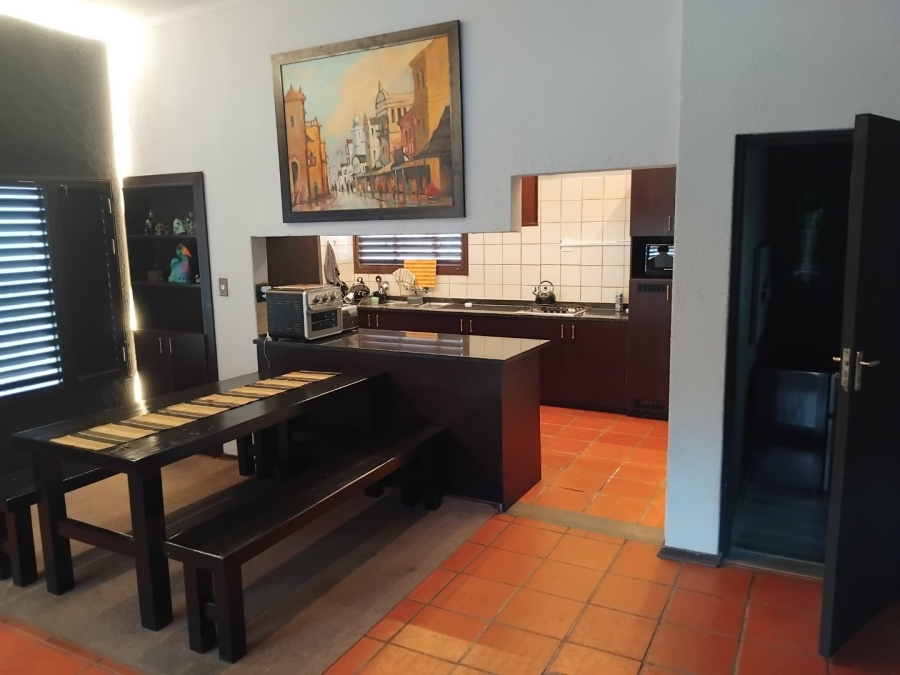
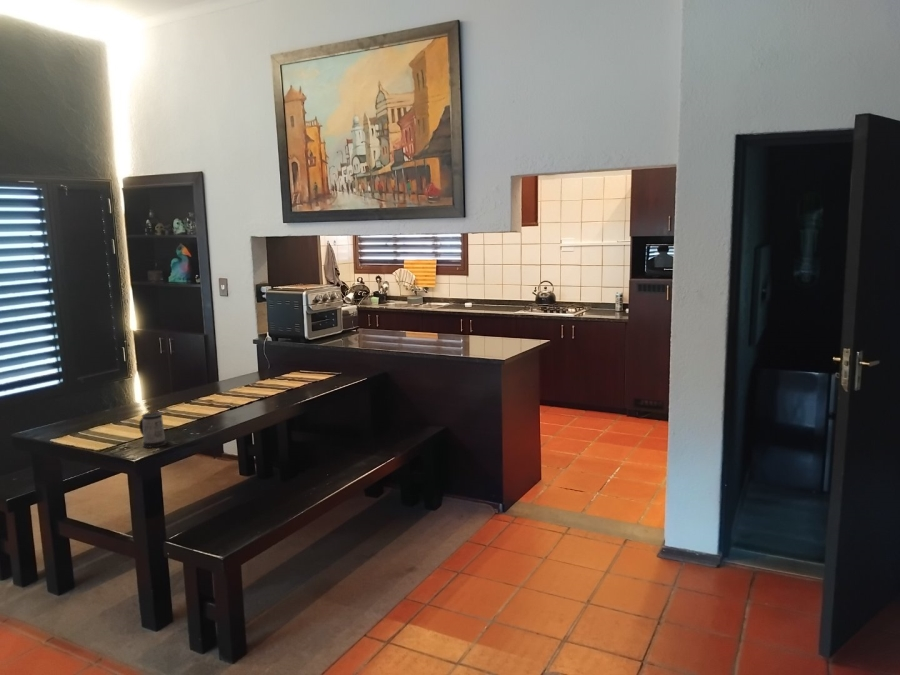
+ mug [138,411,167,449]
